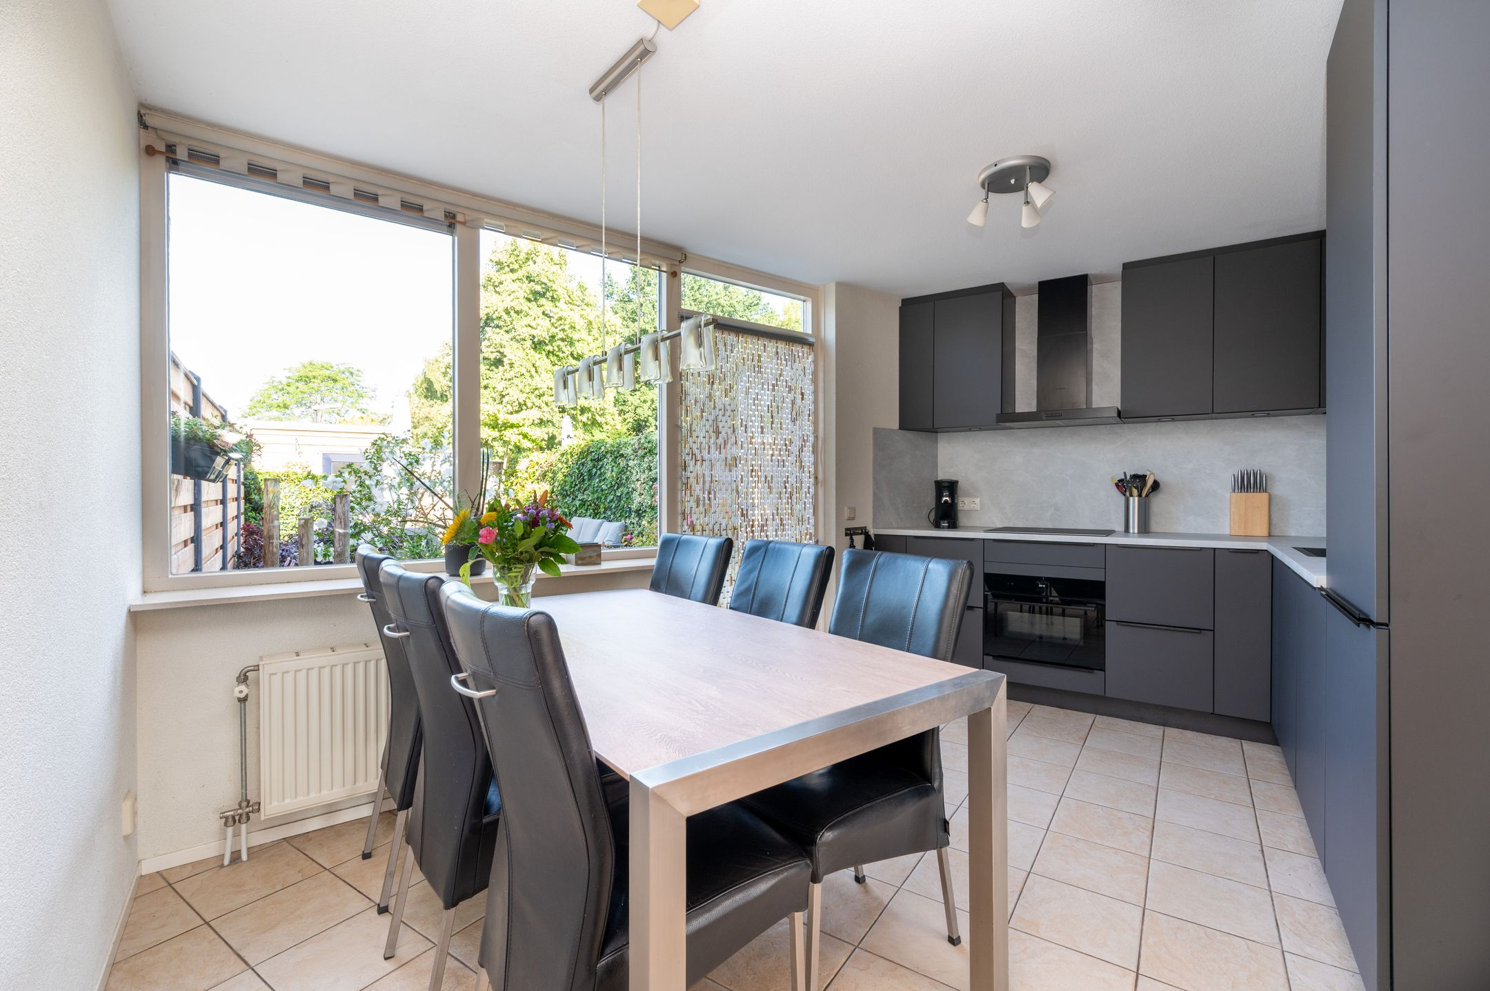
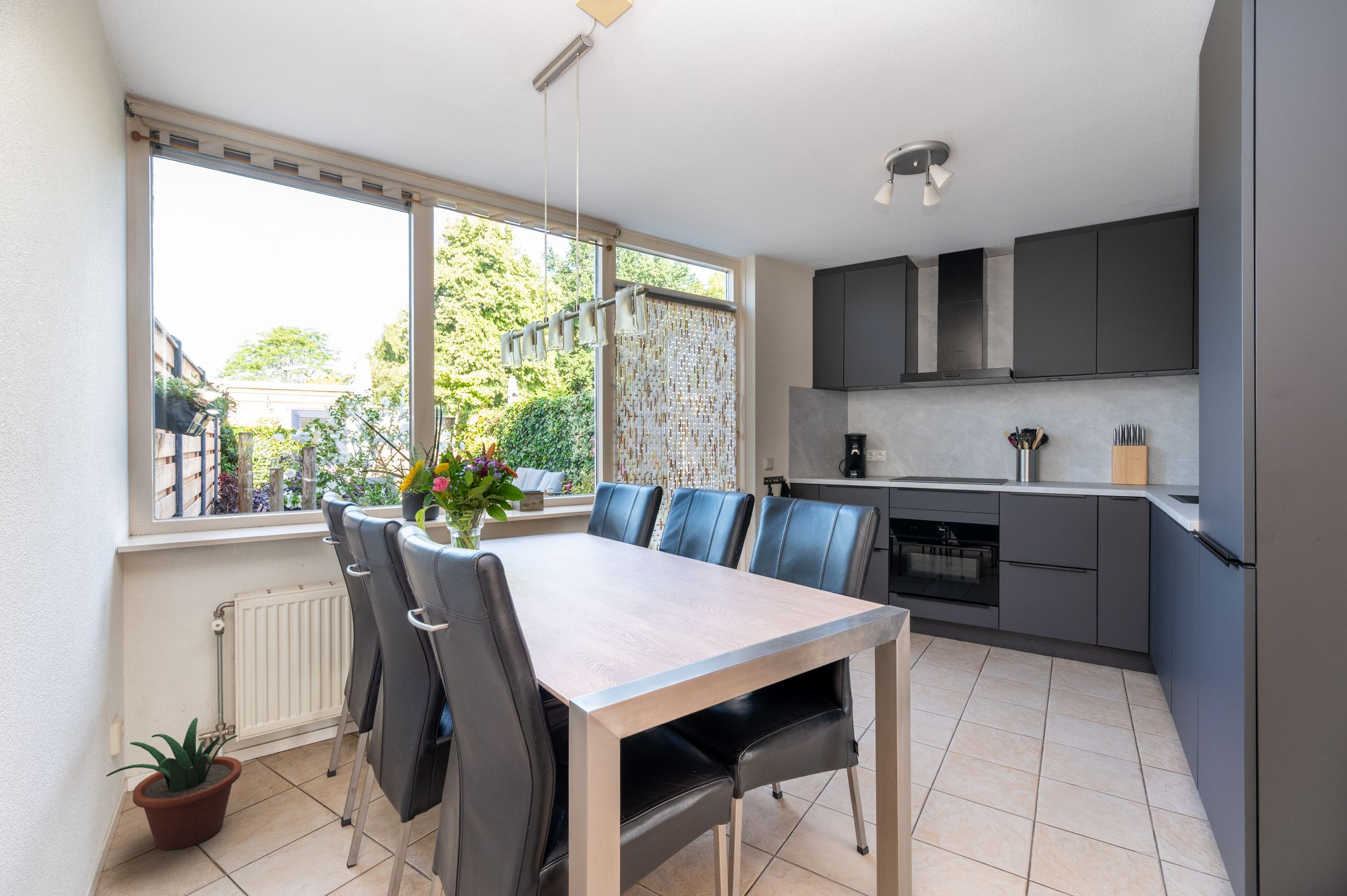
+ potted plant [105,717,242,851]
